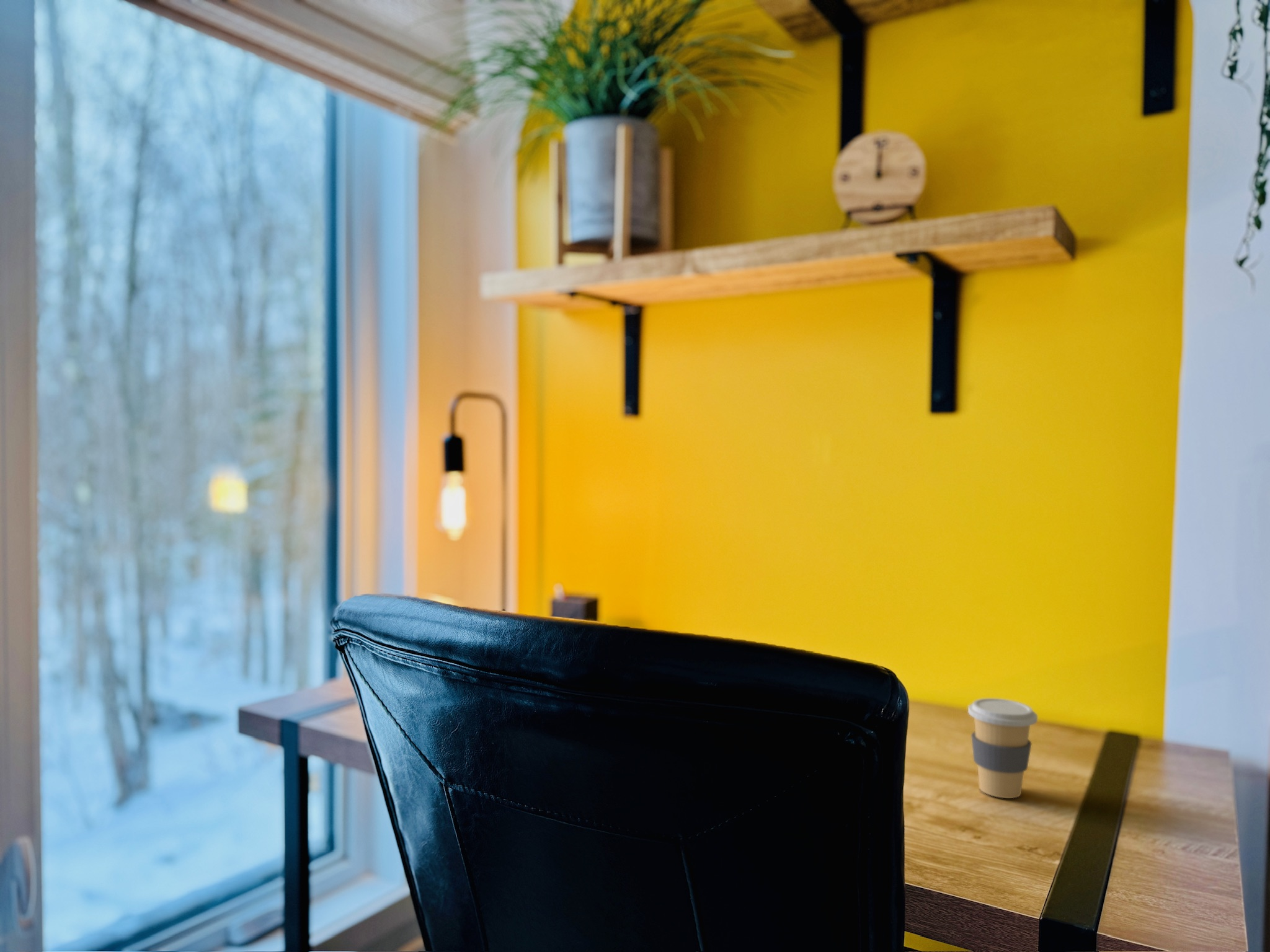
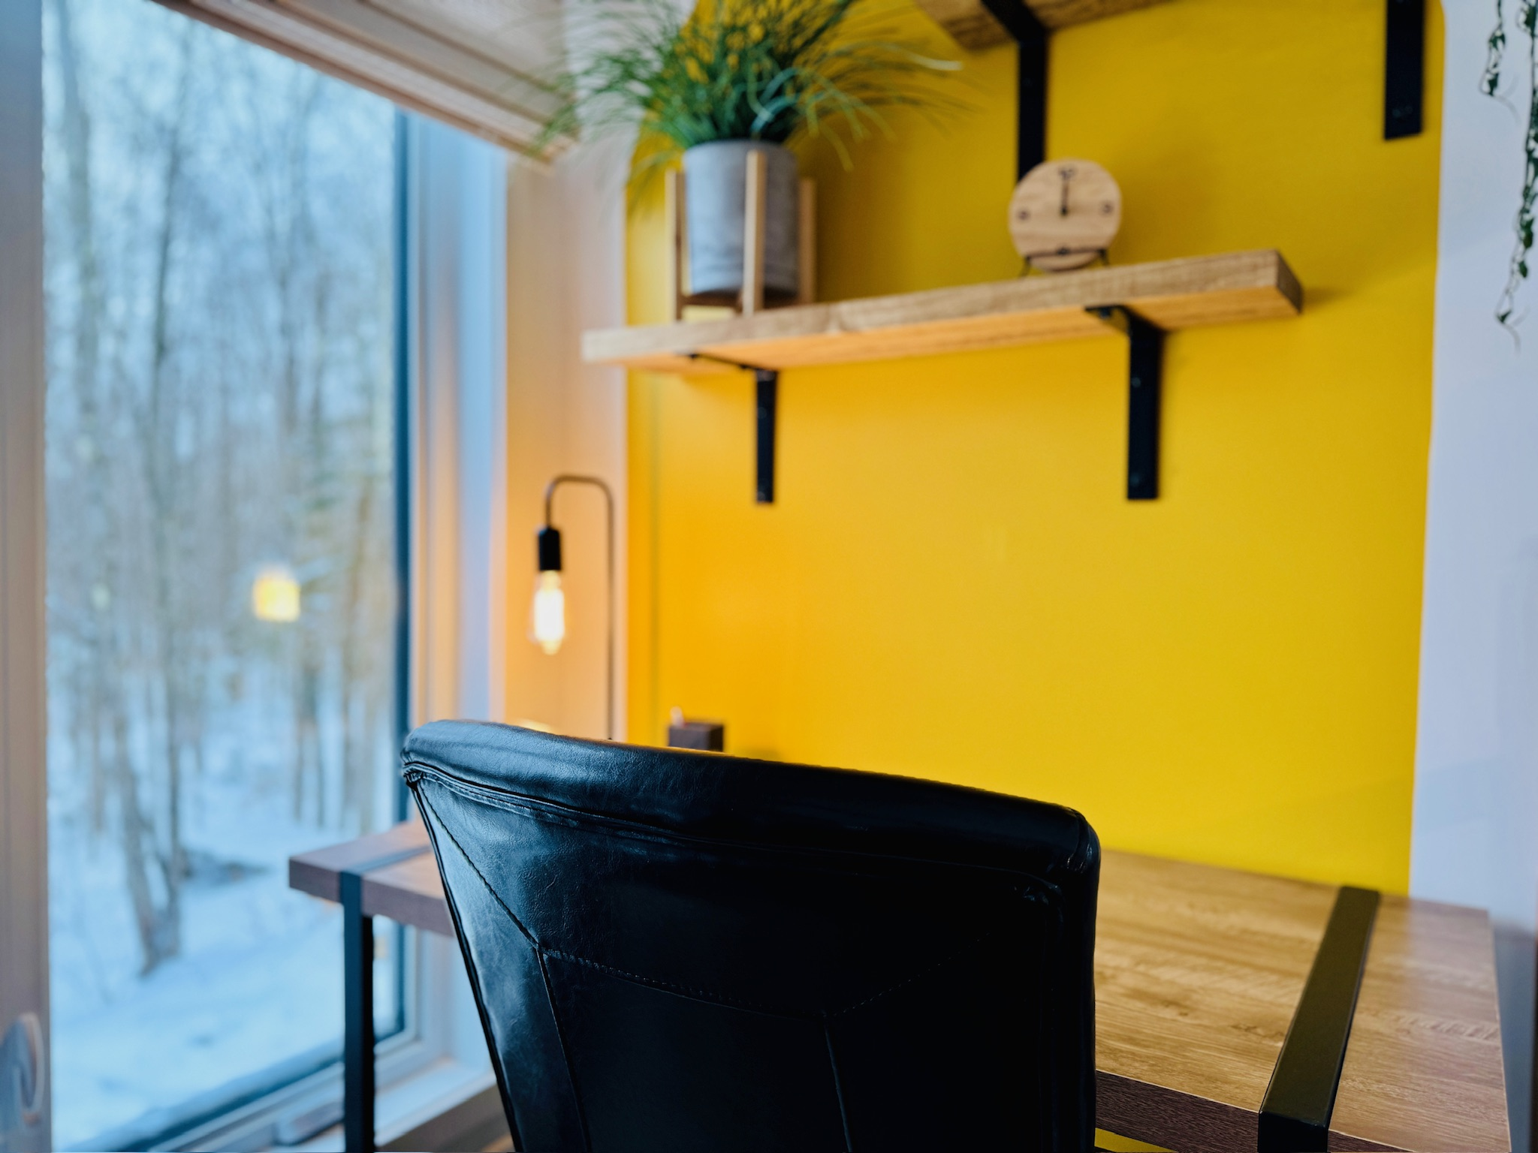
- coffee cup [967,698,1038,799]
